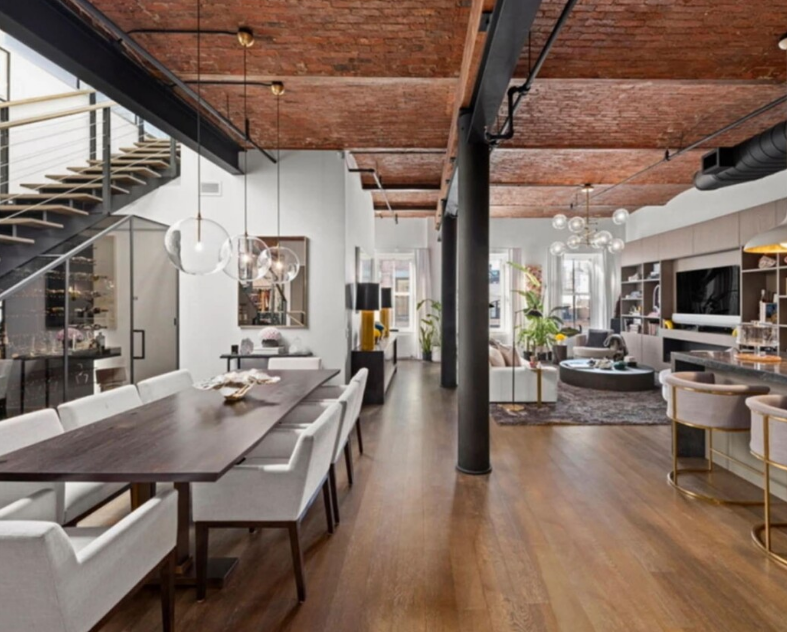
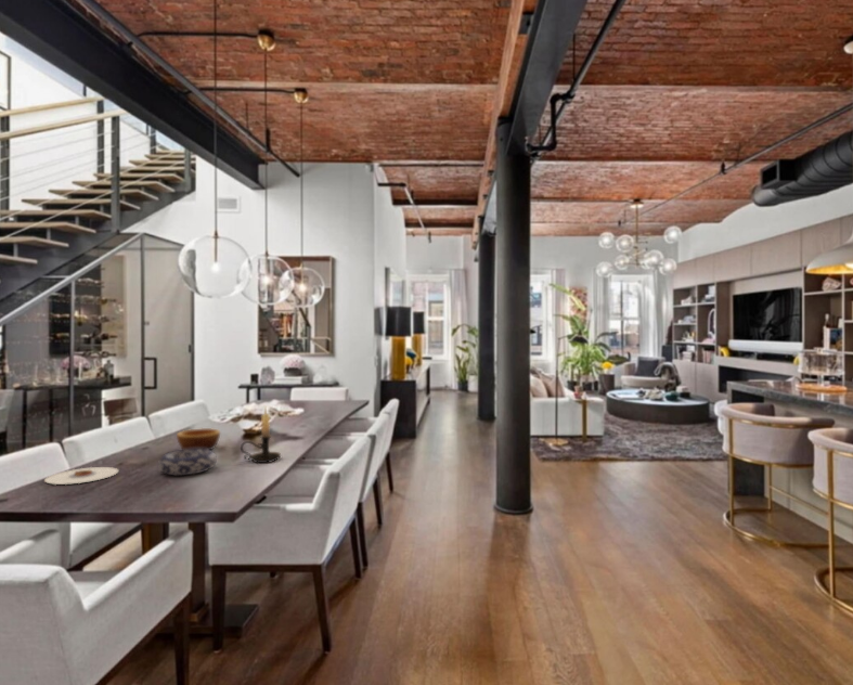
+ decorative bowl [157,449,218,476]
+ candle holder [240,405,282,464]
+ bowl [176,427,221,451]
+ plate [43,466,120,486]
